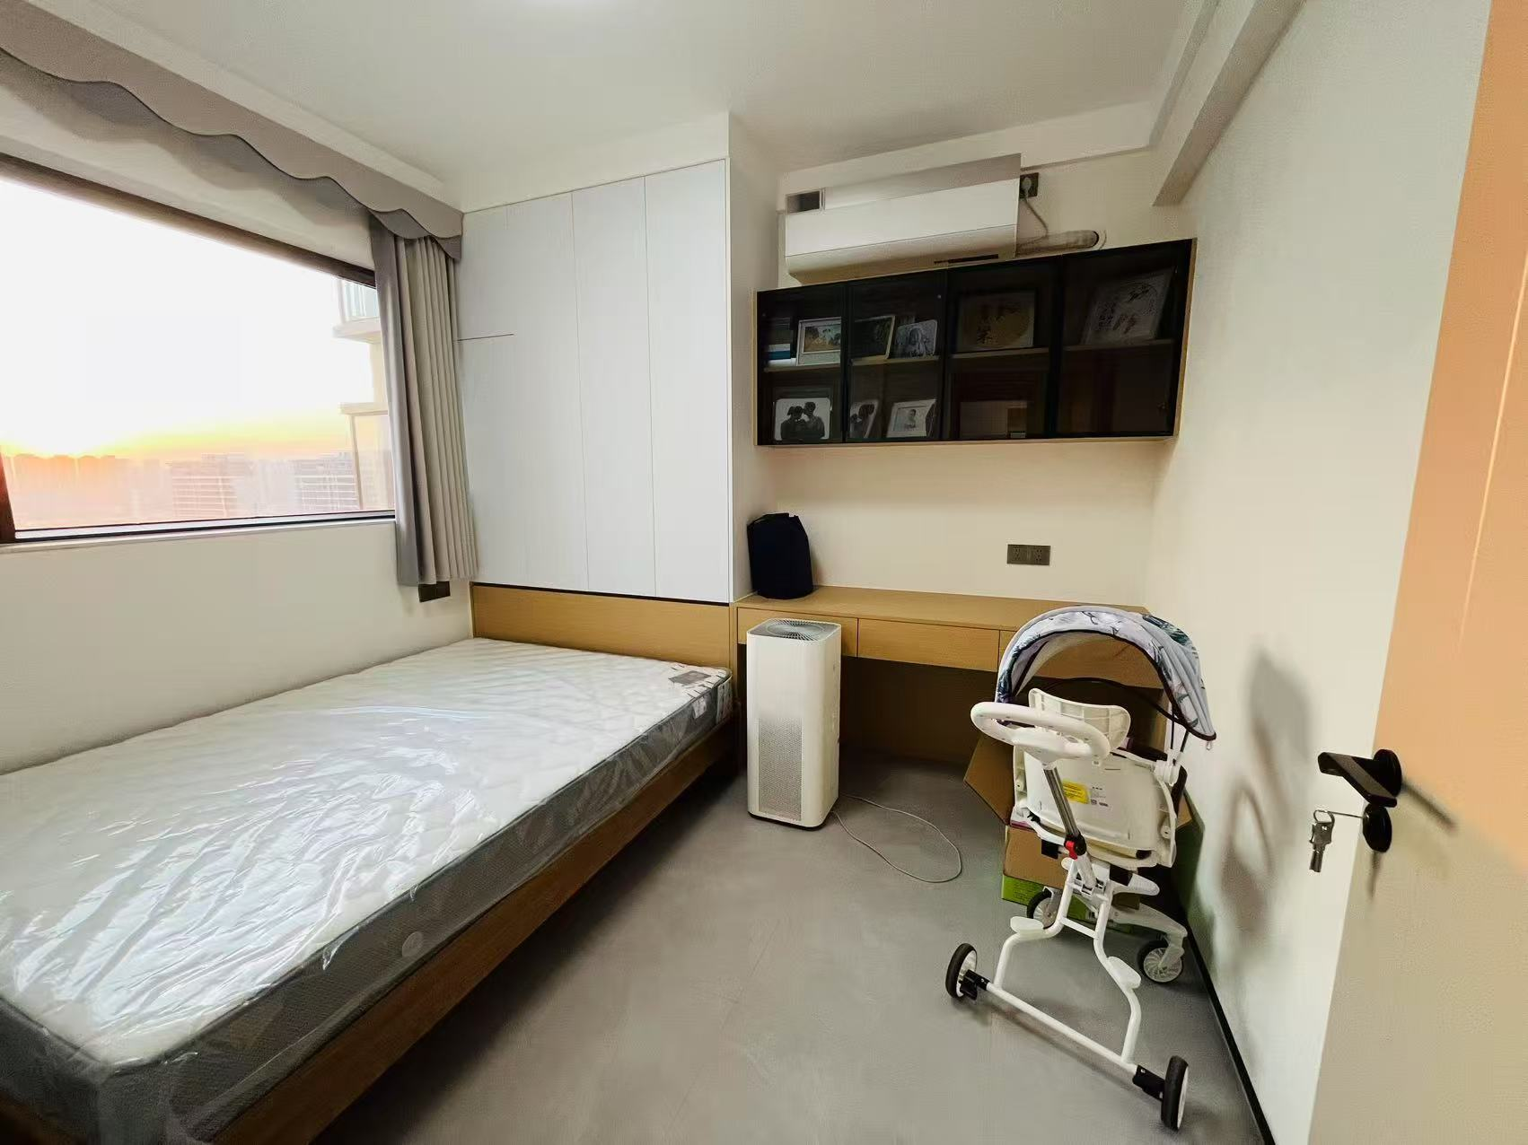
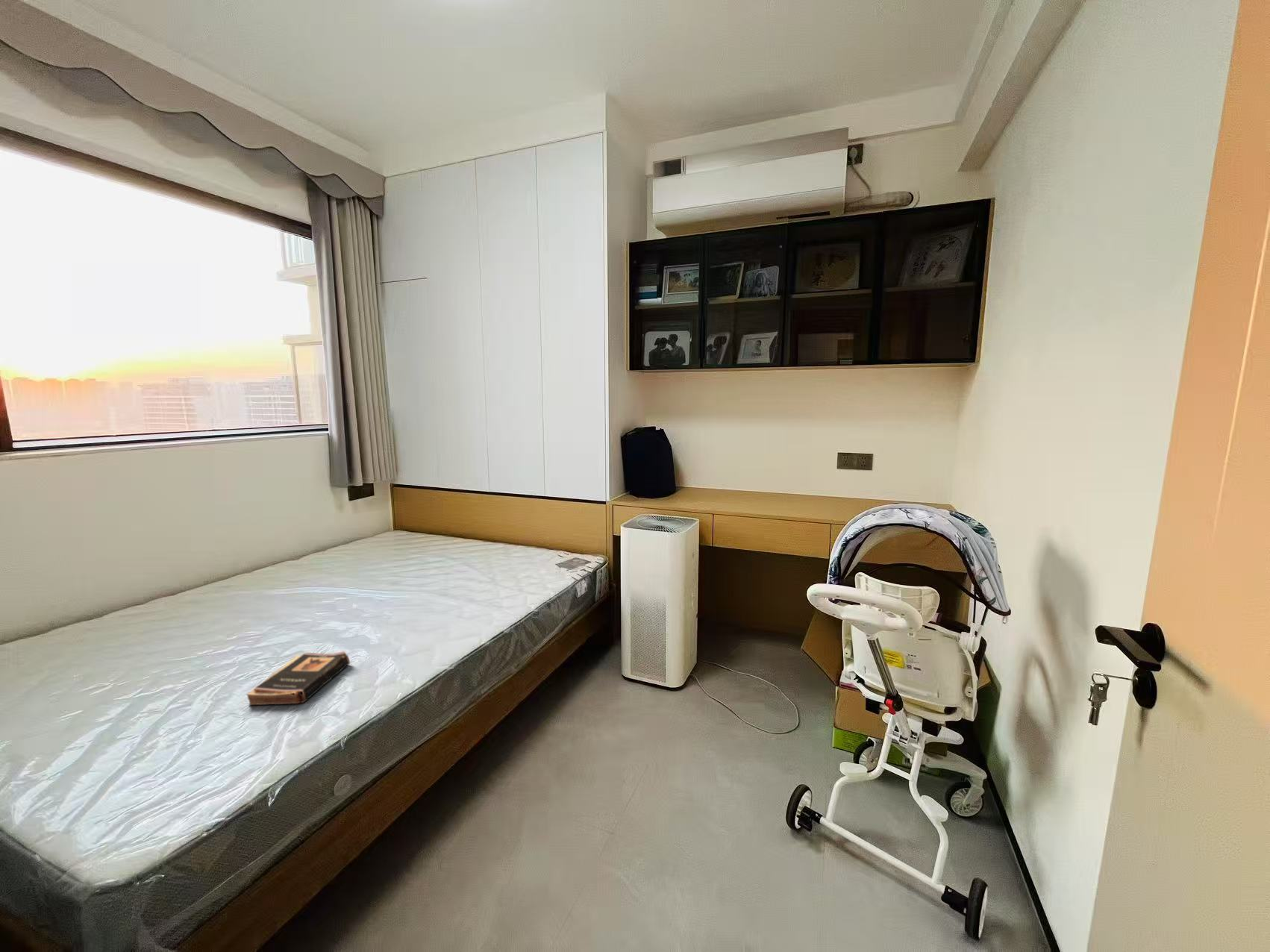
+ book [245,651,351,707]
